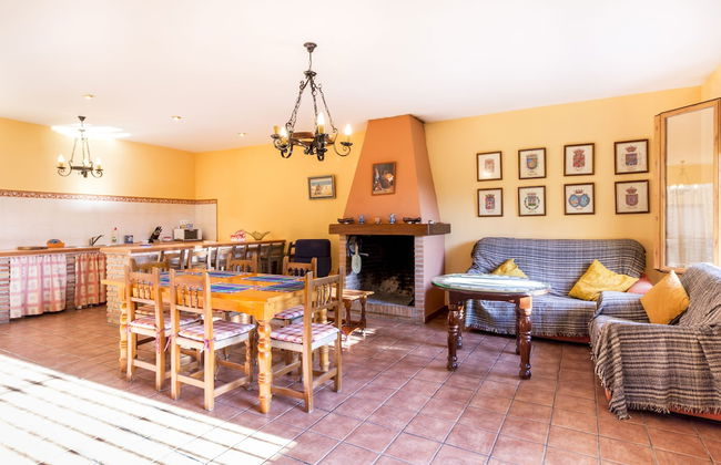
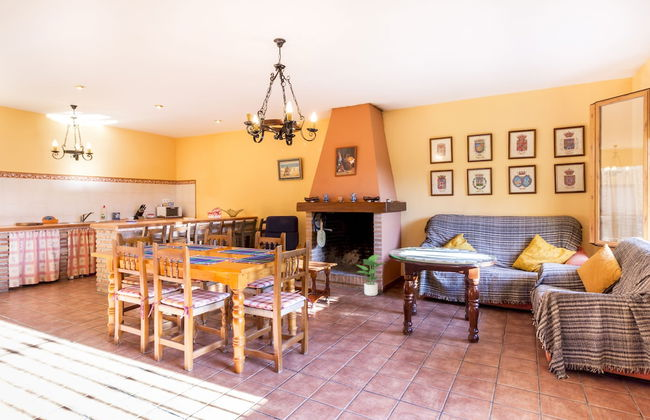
+ potted plant [356,253,387,297]
